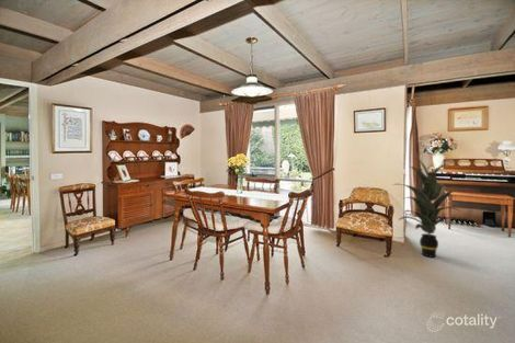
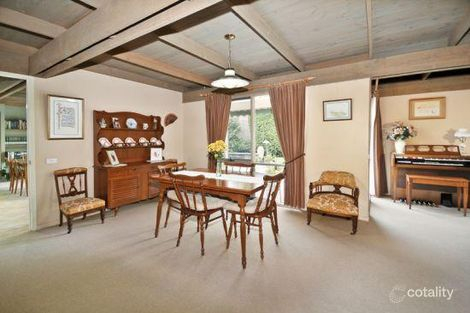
- indoor plant [392,157,461,259]
